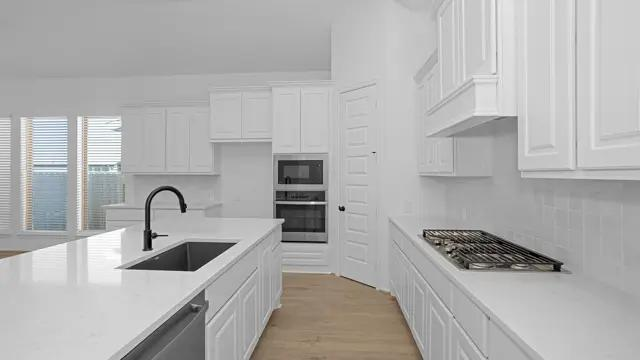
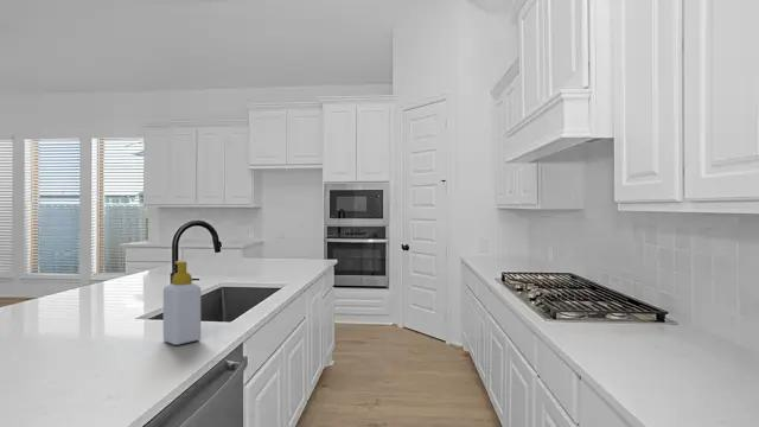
+ soap bottle [162,260,202,346]
